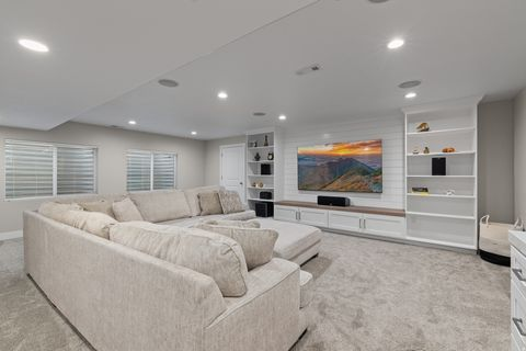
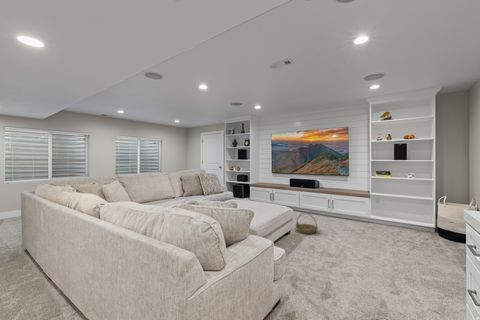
+ basket [295,212,319,235]
